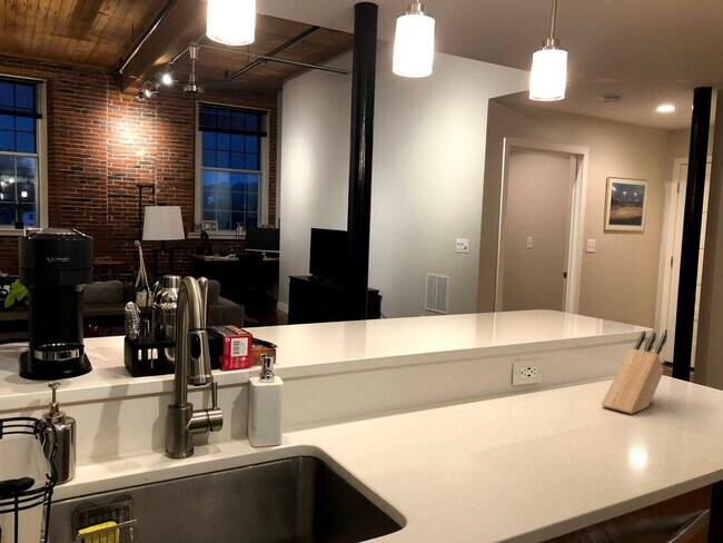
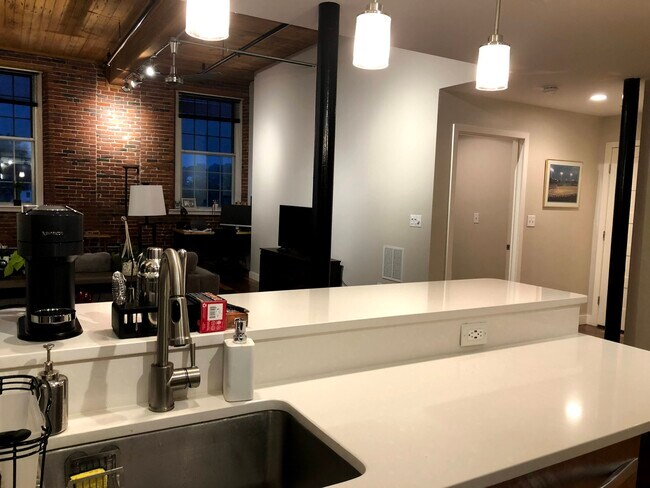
- knife block [601,329,667,415]
